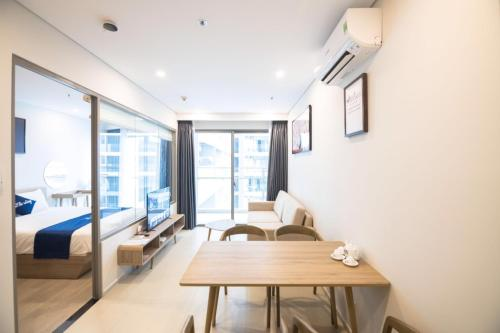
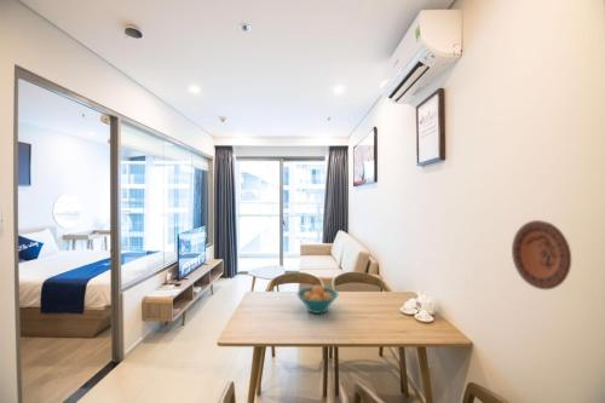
+ fruit bowl [295,284,340,315]
+ decorative plate [511,219,572,290]
